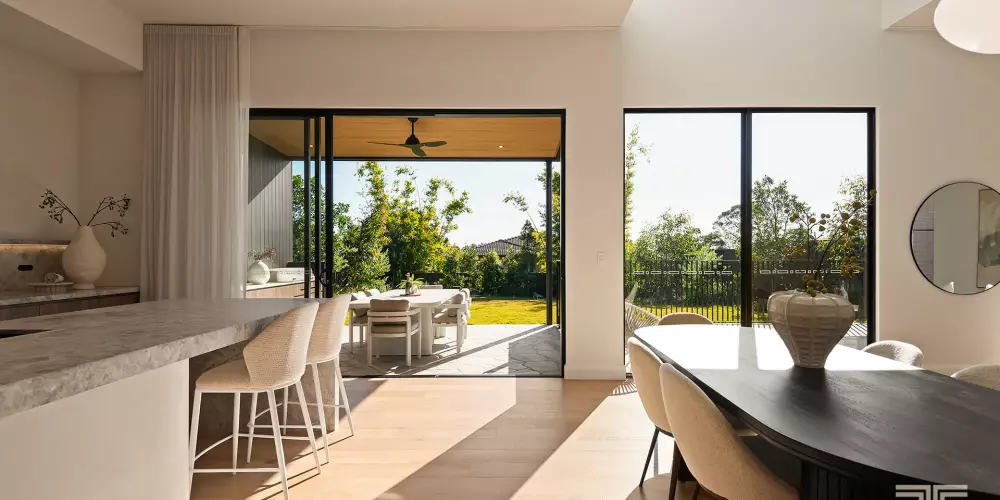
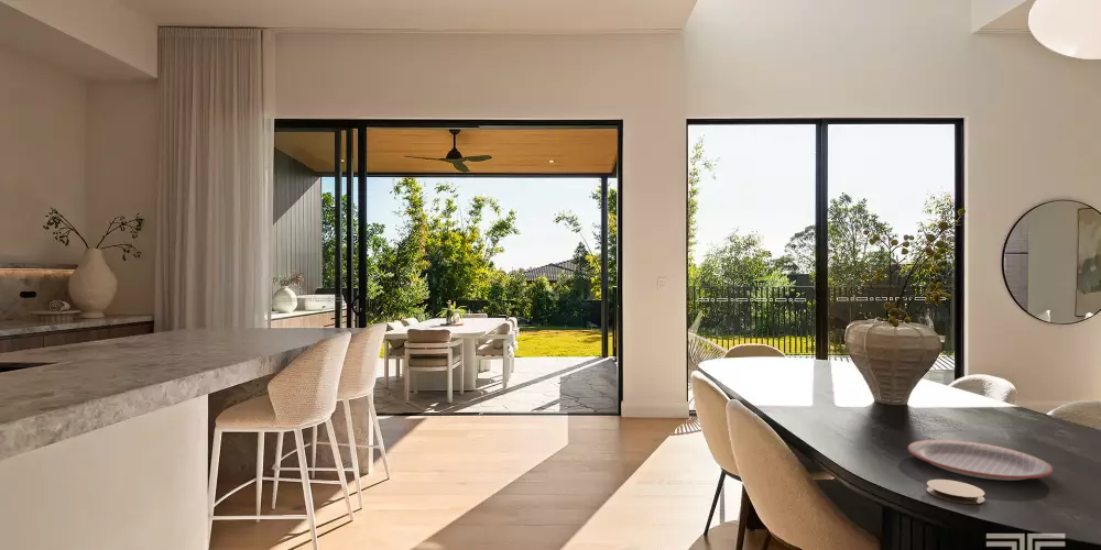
+ plate [907,439,1054,482]
+ coaster [926,479,986,505]
